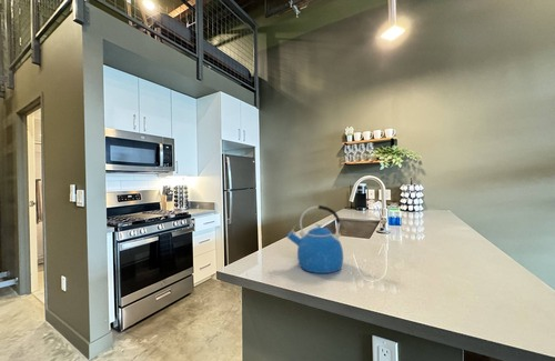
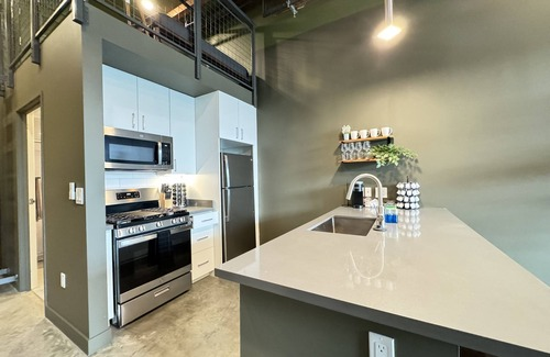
- kettle [285,204,344,274]
